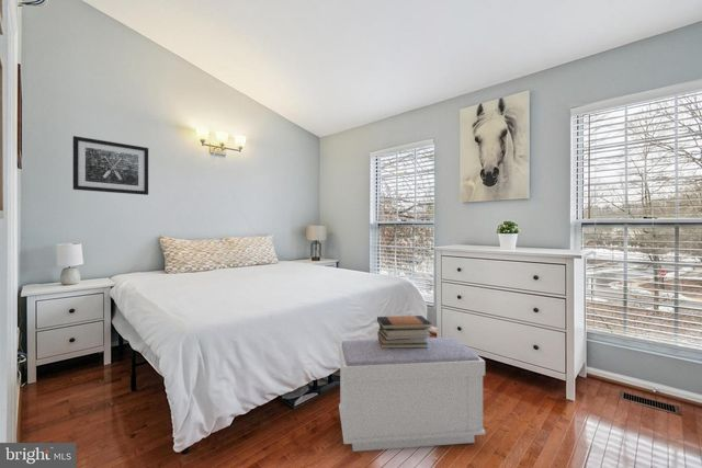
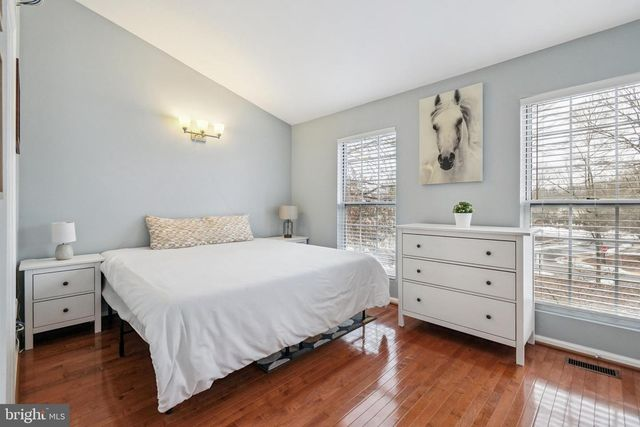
- wall art [72,135,149,196]
- book stack [376,315,432,349]
- bench [338,336,486,453]
